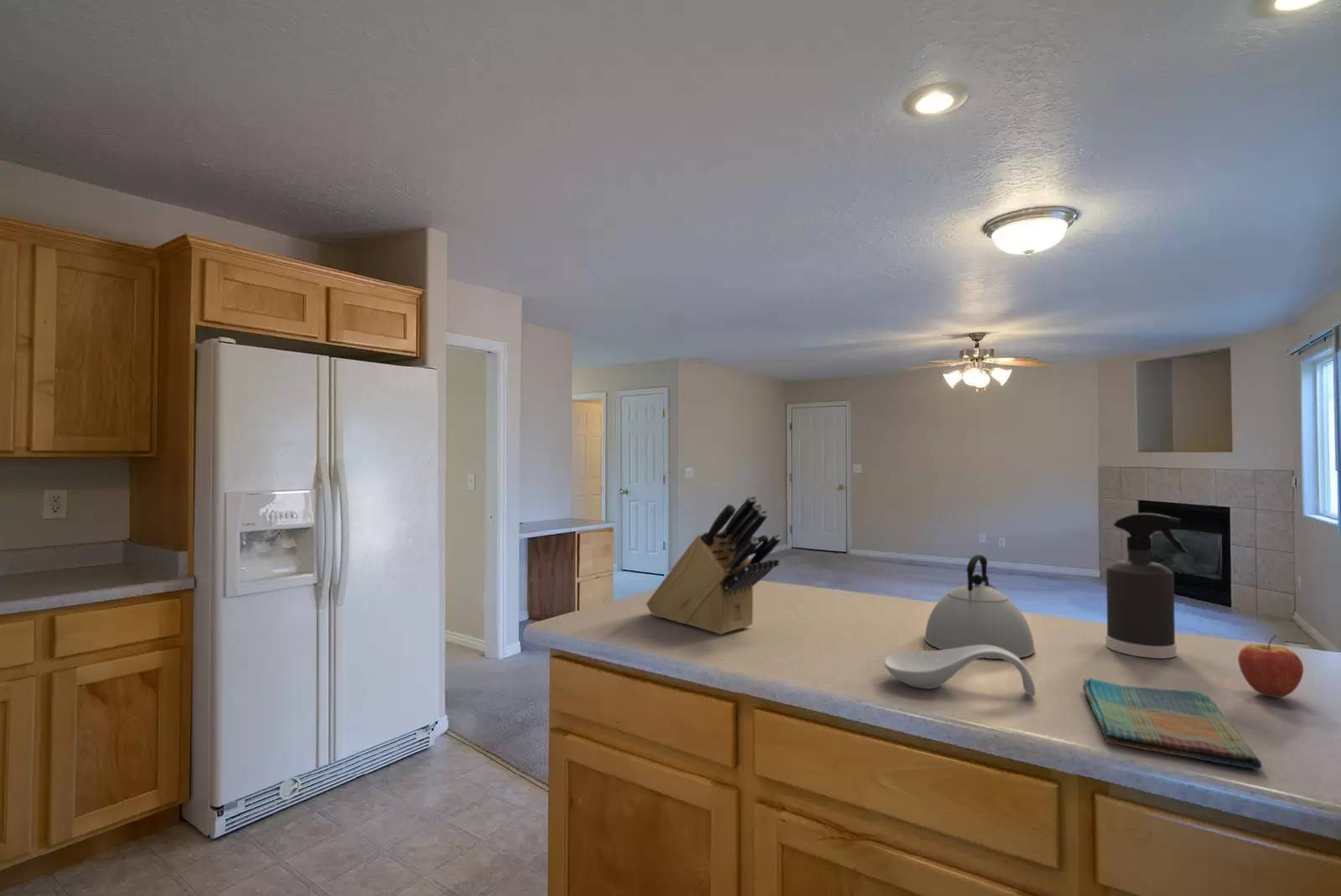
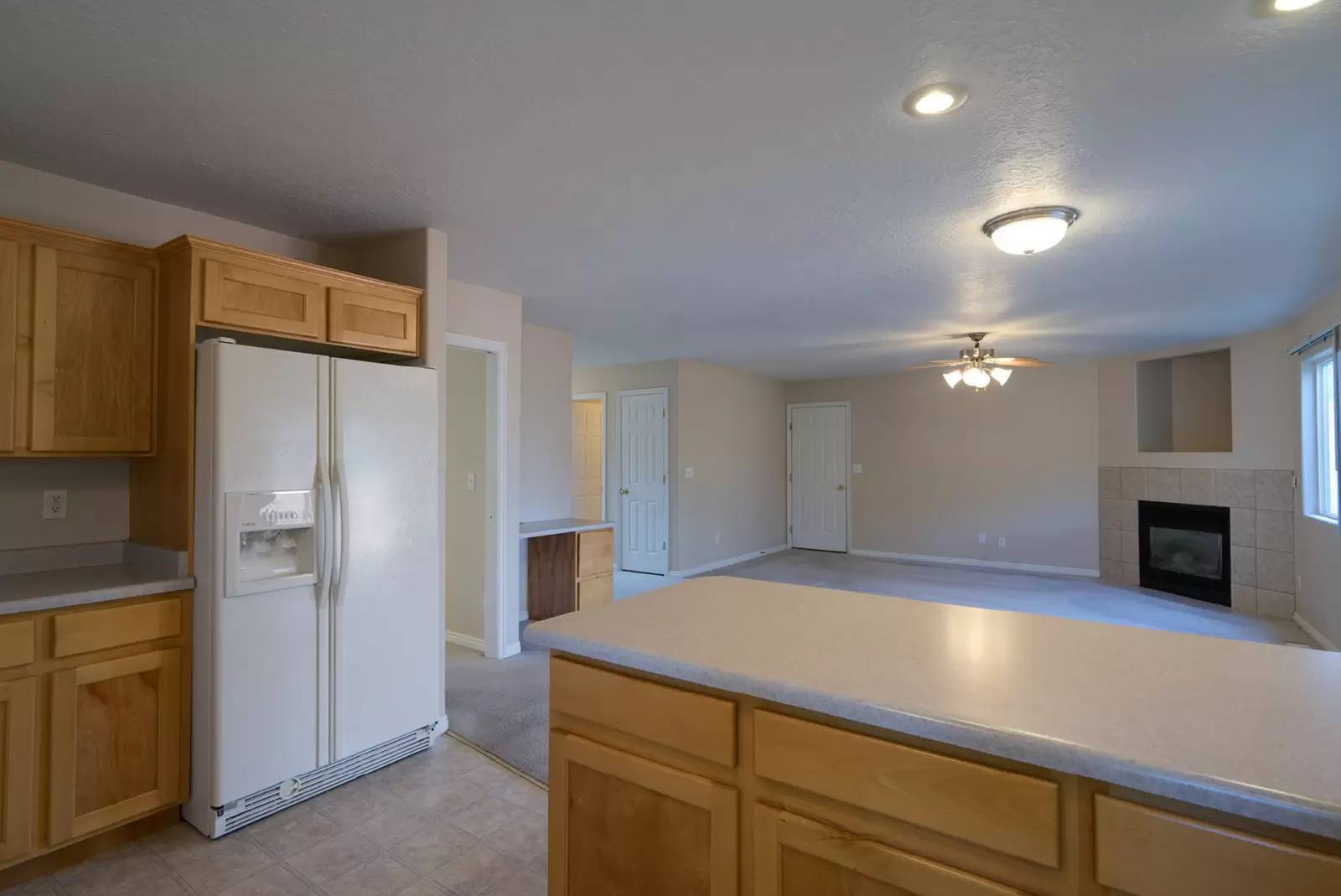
- fruit [1237,634,1304,698]
- spoon rest [883,645,1036,697]
- dish towel [1082,677,1263,770]
- knife block [645,495,782,635]
- spray bottle [1105,512,1188,659]
- kettle [924,554,1036,660]
